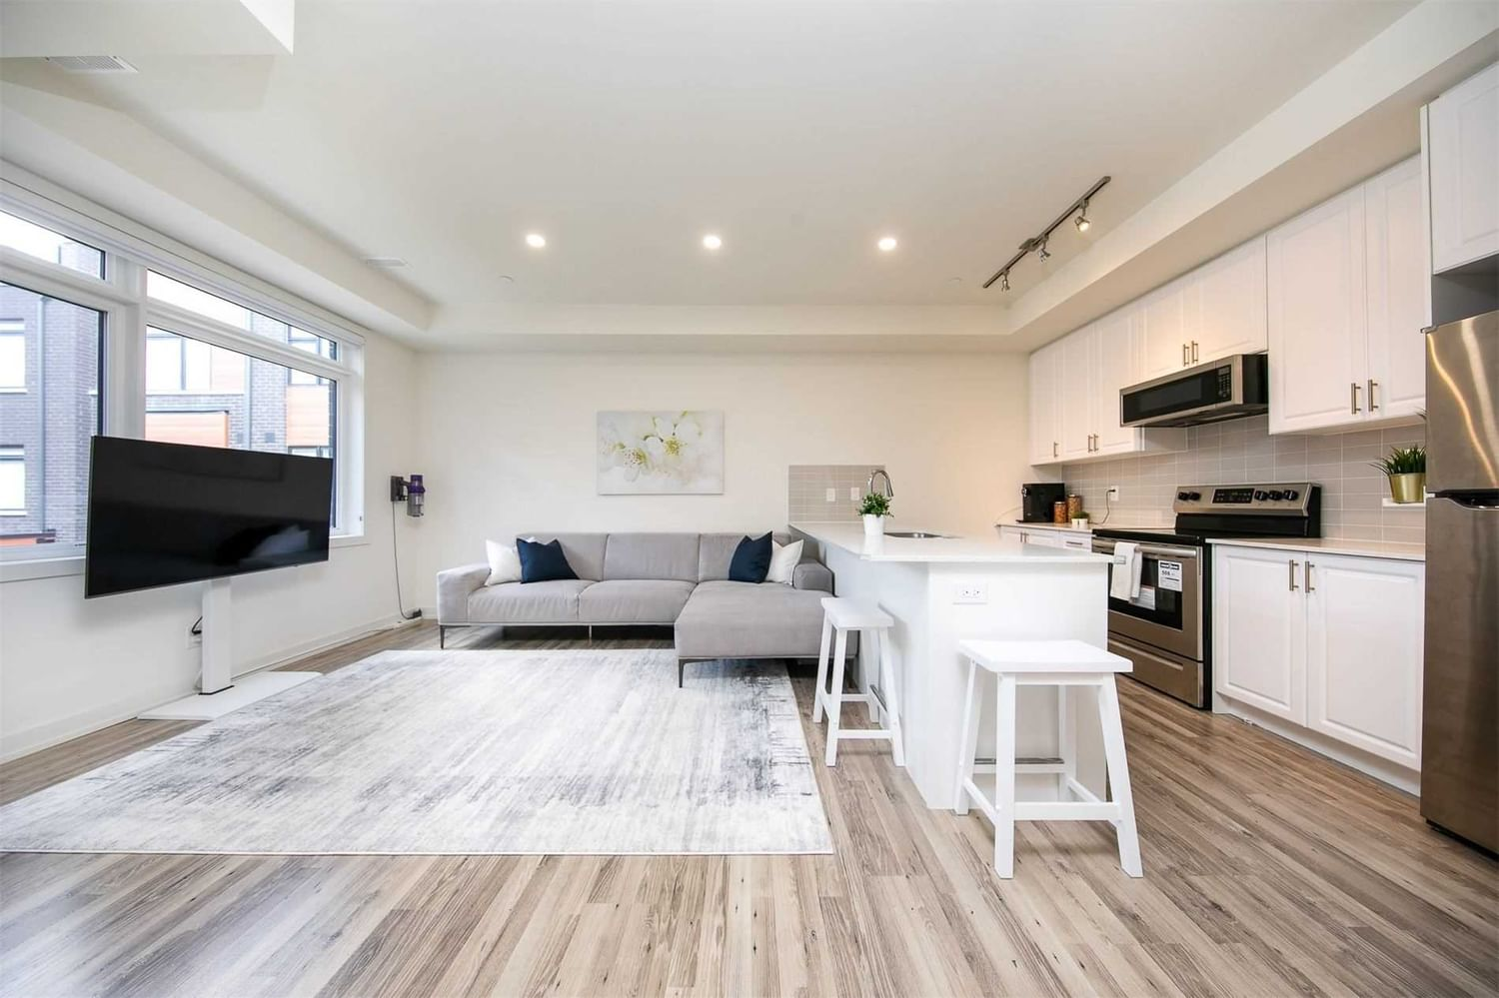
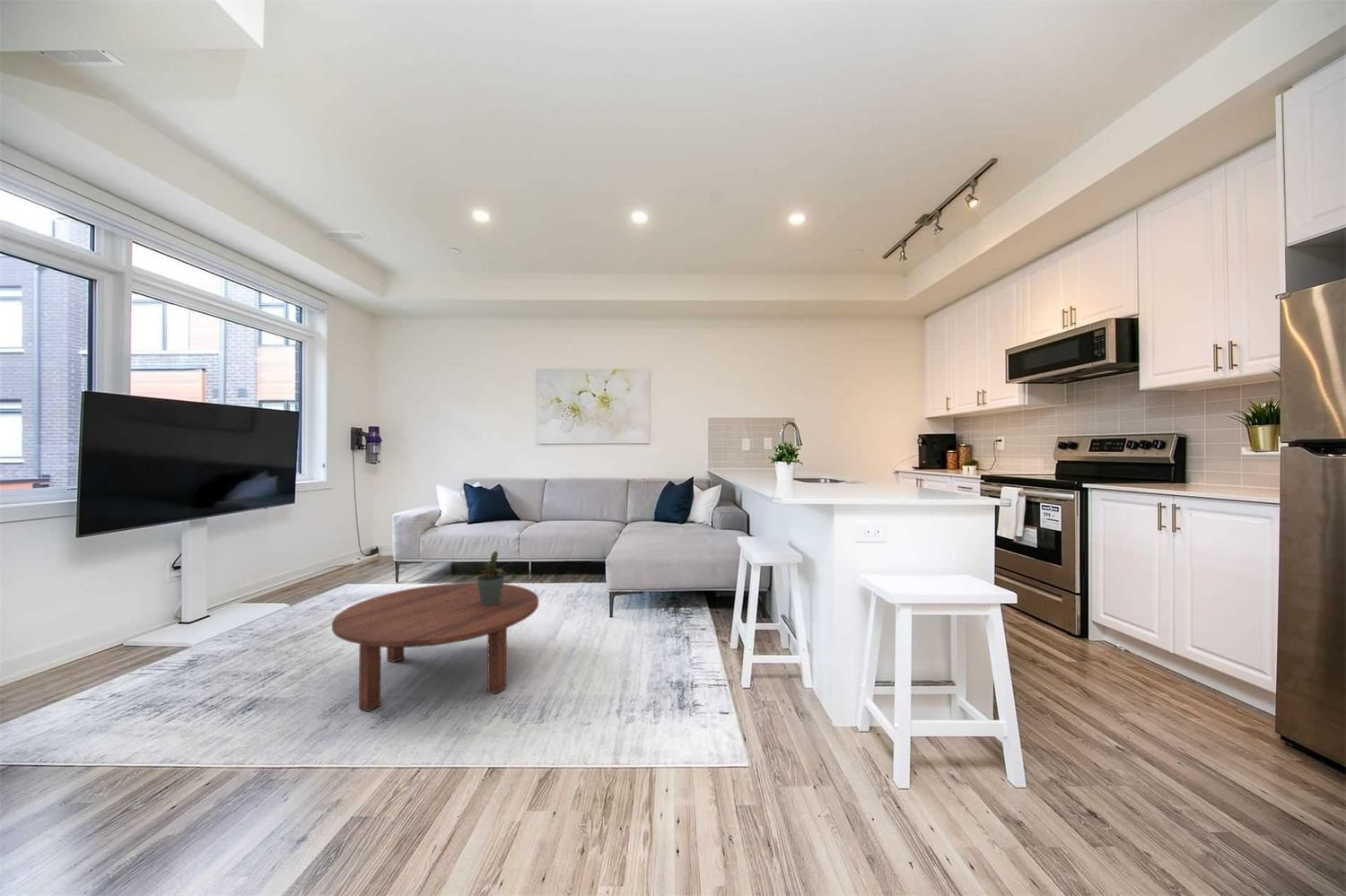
+ potted plant [476,550,515,605]
+ coffee table [331,582,539,712]
